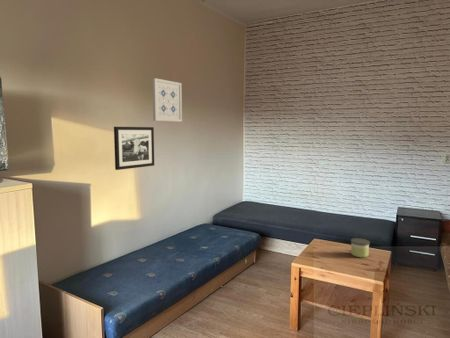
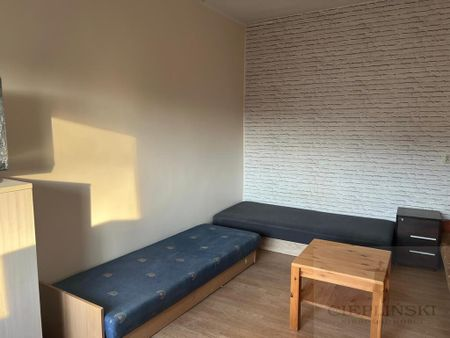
- wall art [151,77,183,123]
- candle [350,237,371,258]
- picture frame [113,126,155,171]
